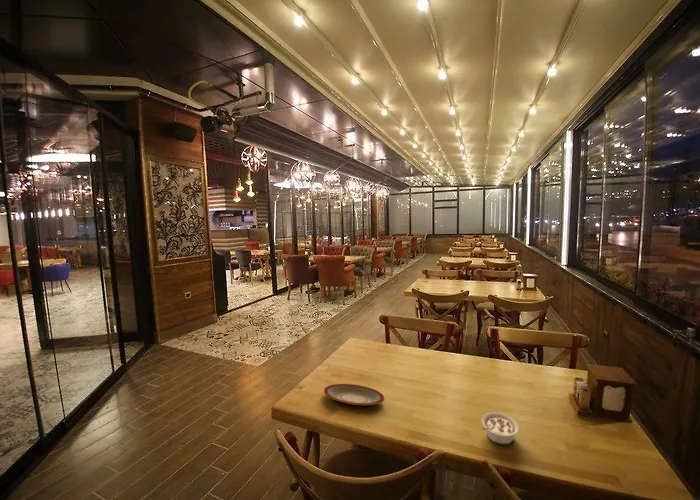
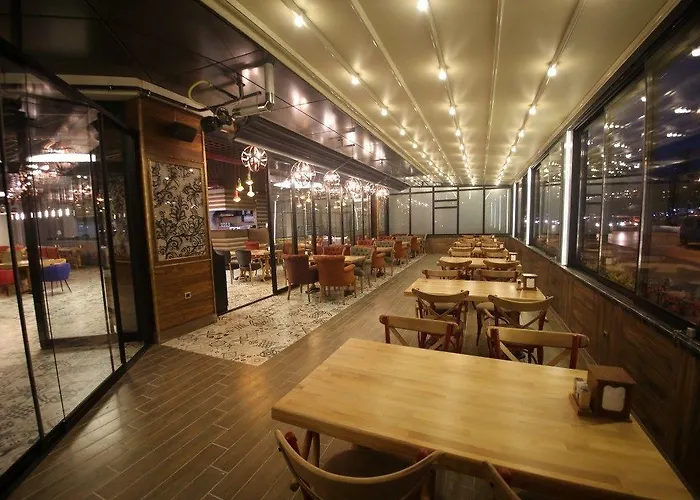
- plate [323,383,385,406]
- legume [480,411,520,446]
